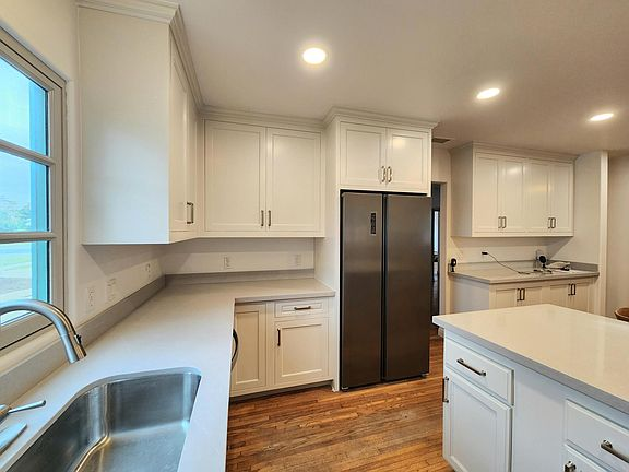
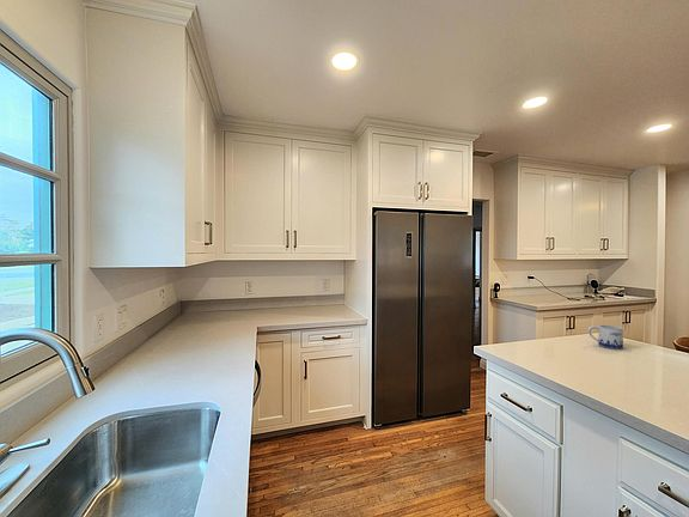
+ mug [587,324,624,351]
